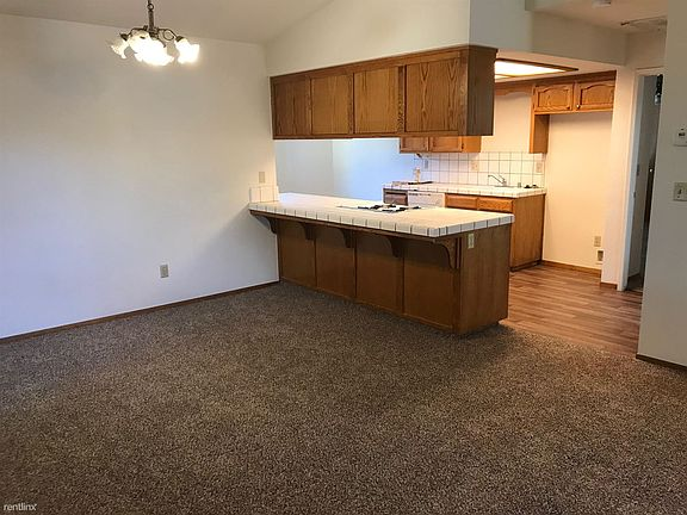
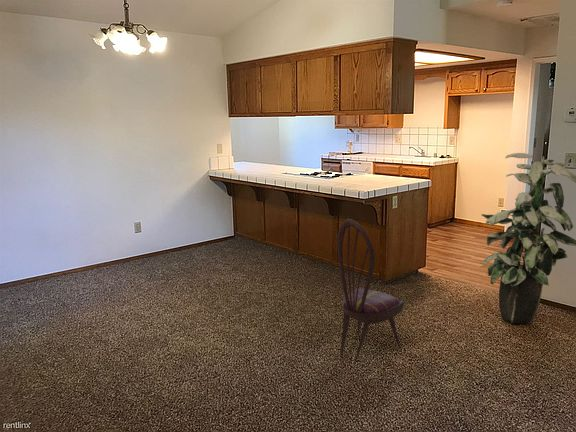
+ indoor plant [481,152,576,325]
+ dining chair [336,218,405,364]
